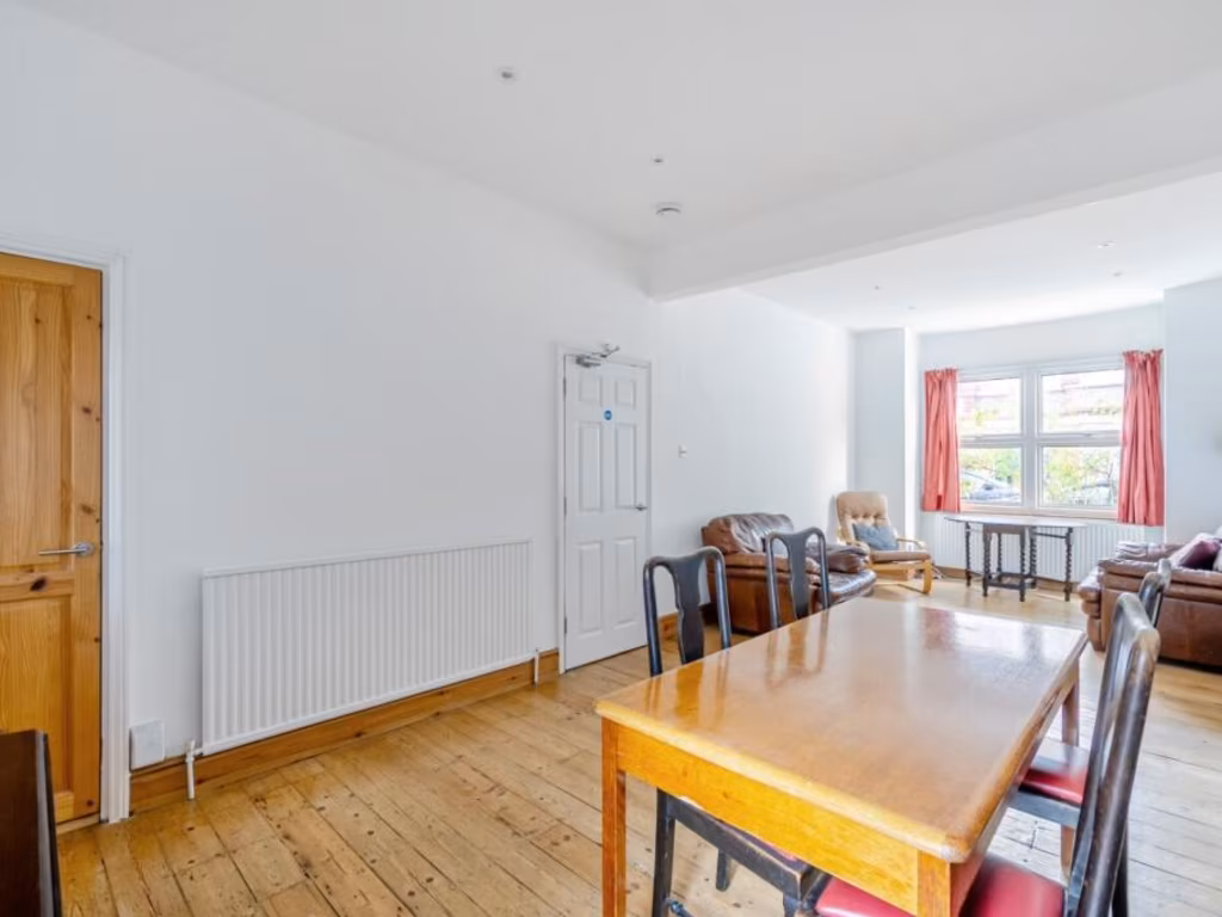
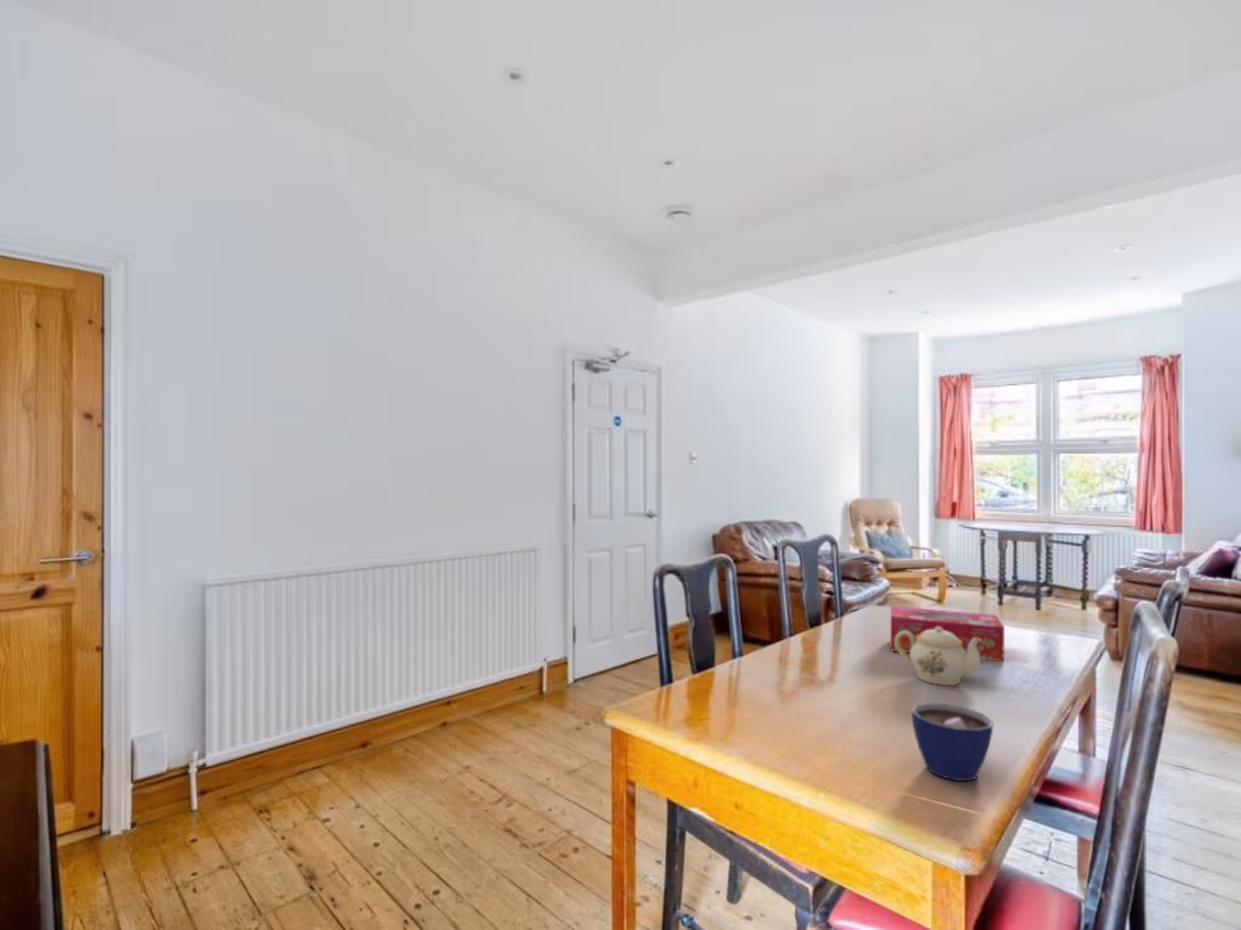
+ tissue box [890,604,1006,662]
+ teapot [894,627,982,687]
+ cup [910,701,995,782]
